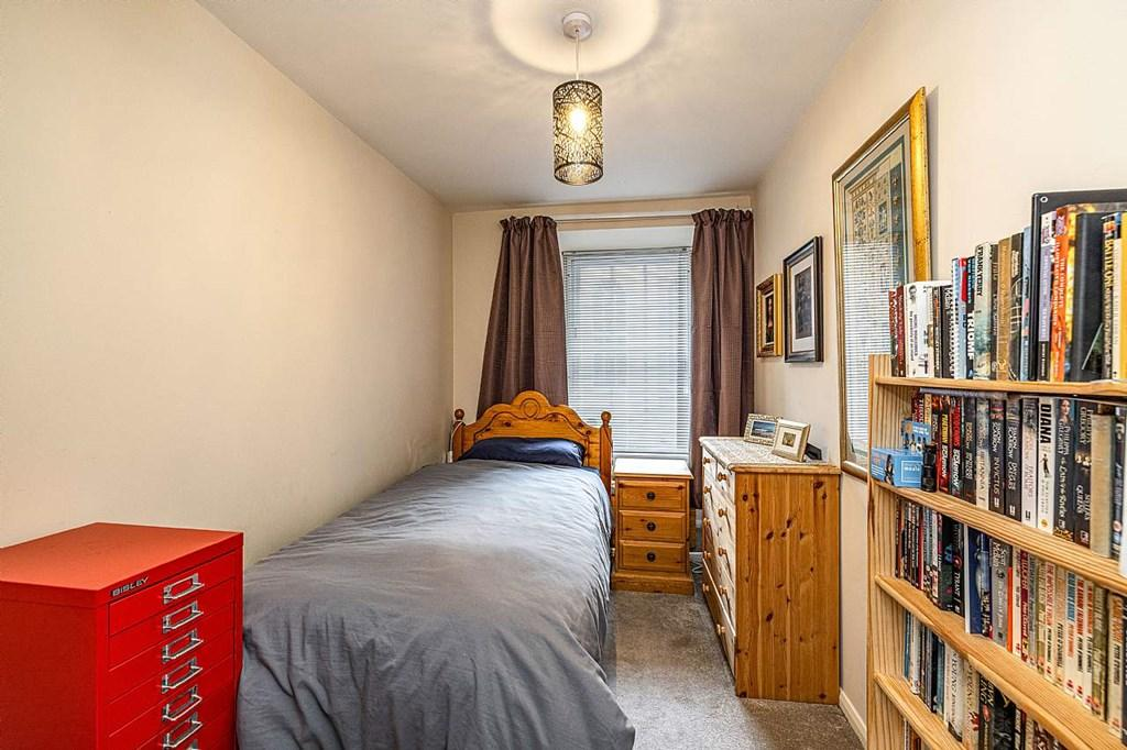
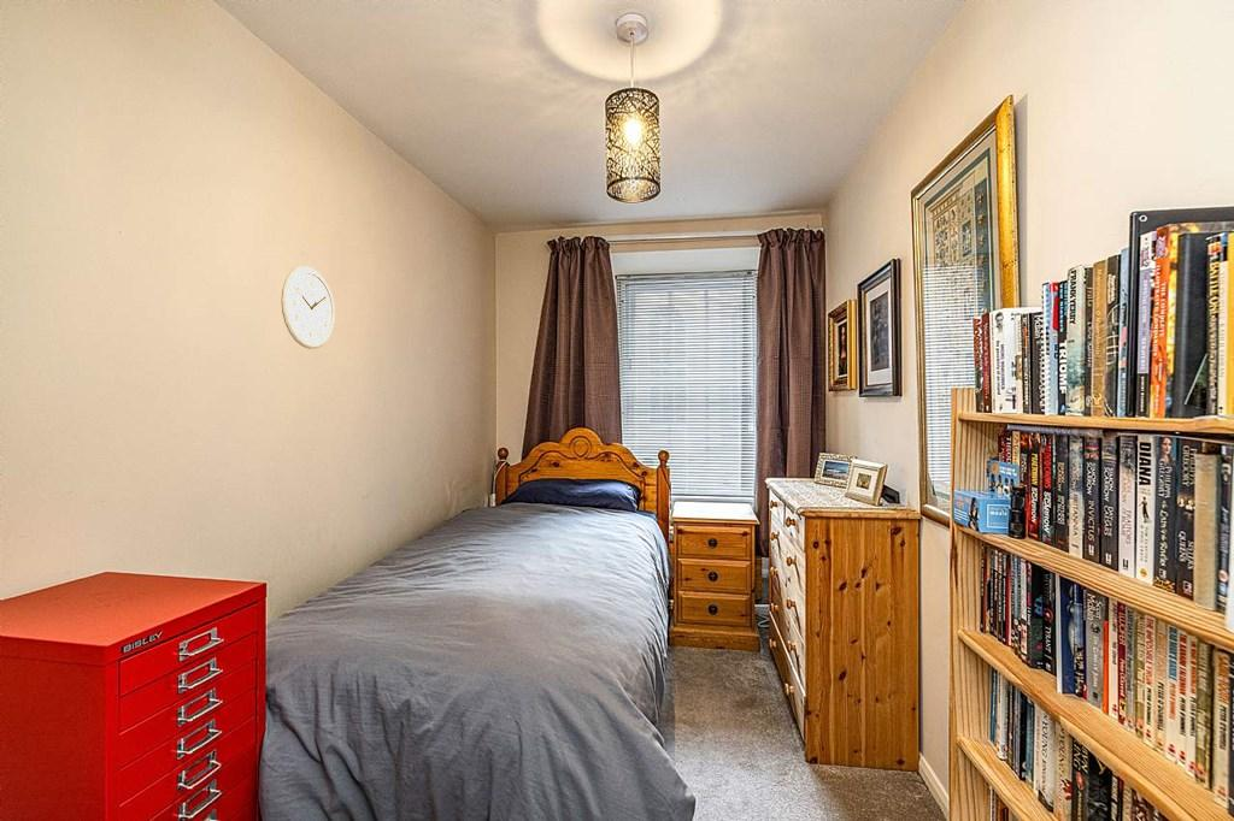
+ wall clock [281,265,336,350]
